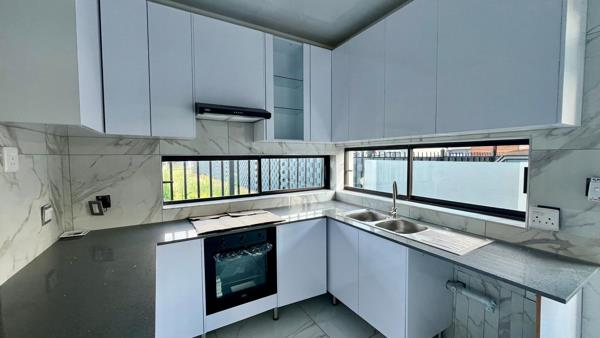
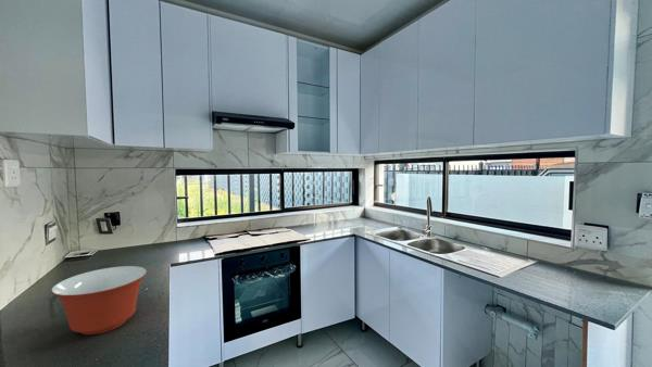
+ mixing bowl [50,265,148,336]
